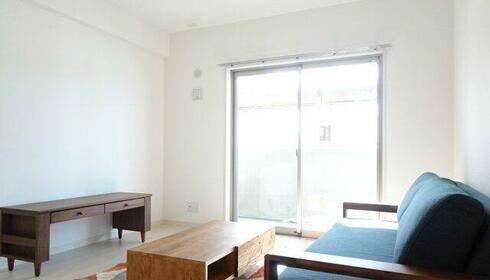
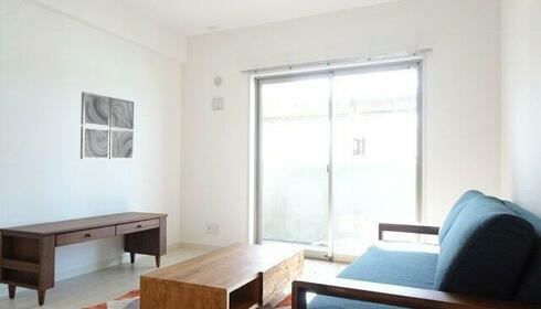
+ wall art [79,90,135,160]
